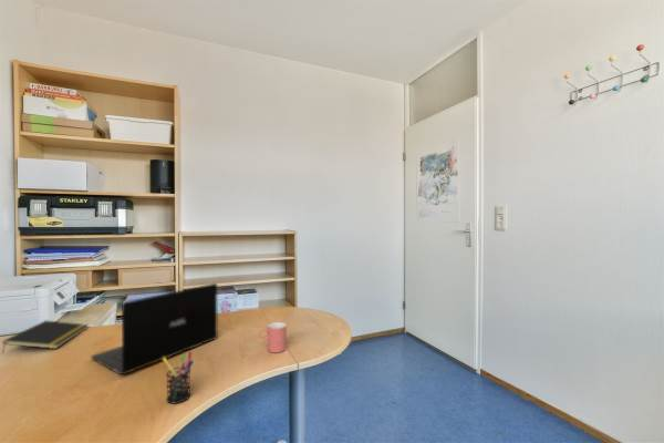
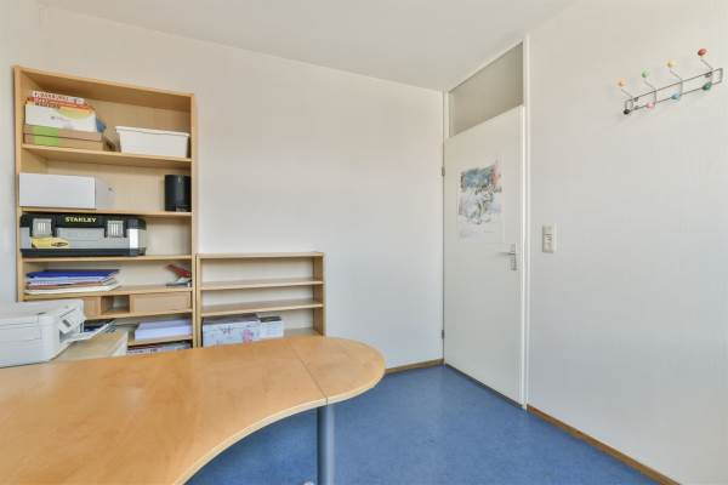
- laptop [90,282,219,377]
- pen holder [162,350,195,404]
- cup [258,321,288,353]
- notepad [1,319,90,356]
